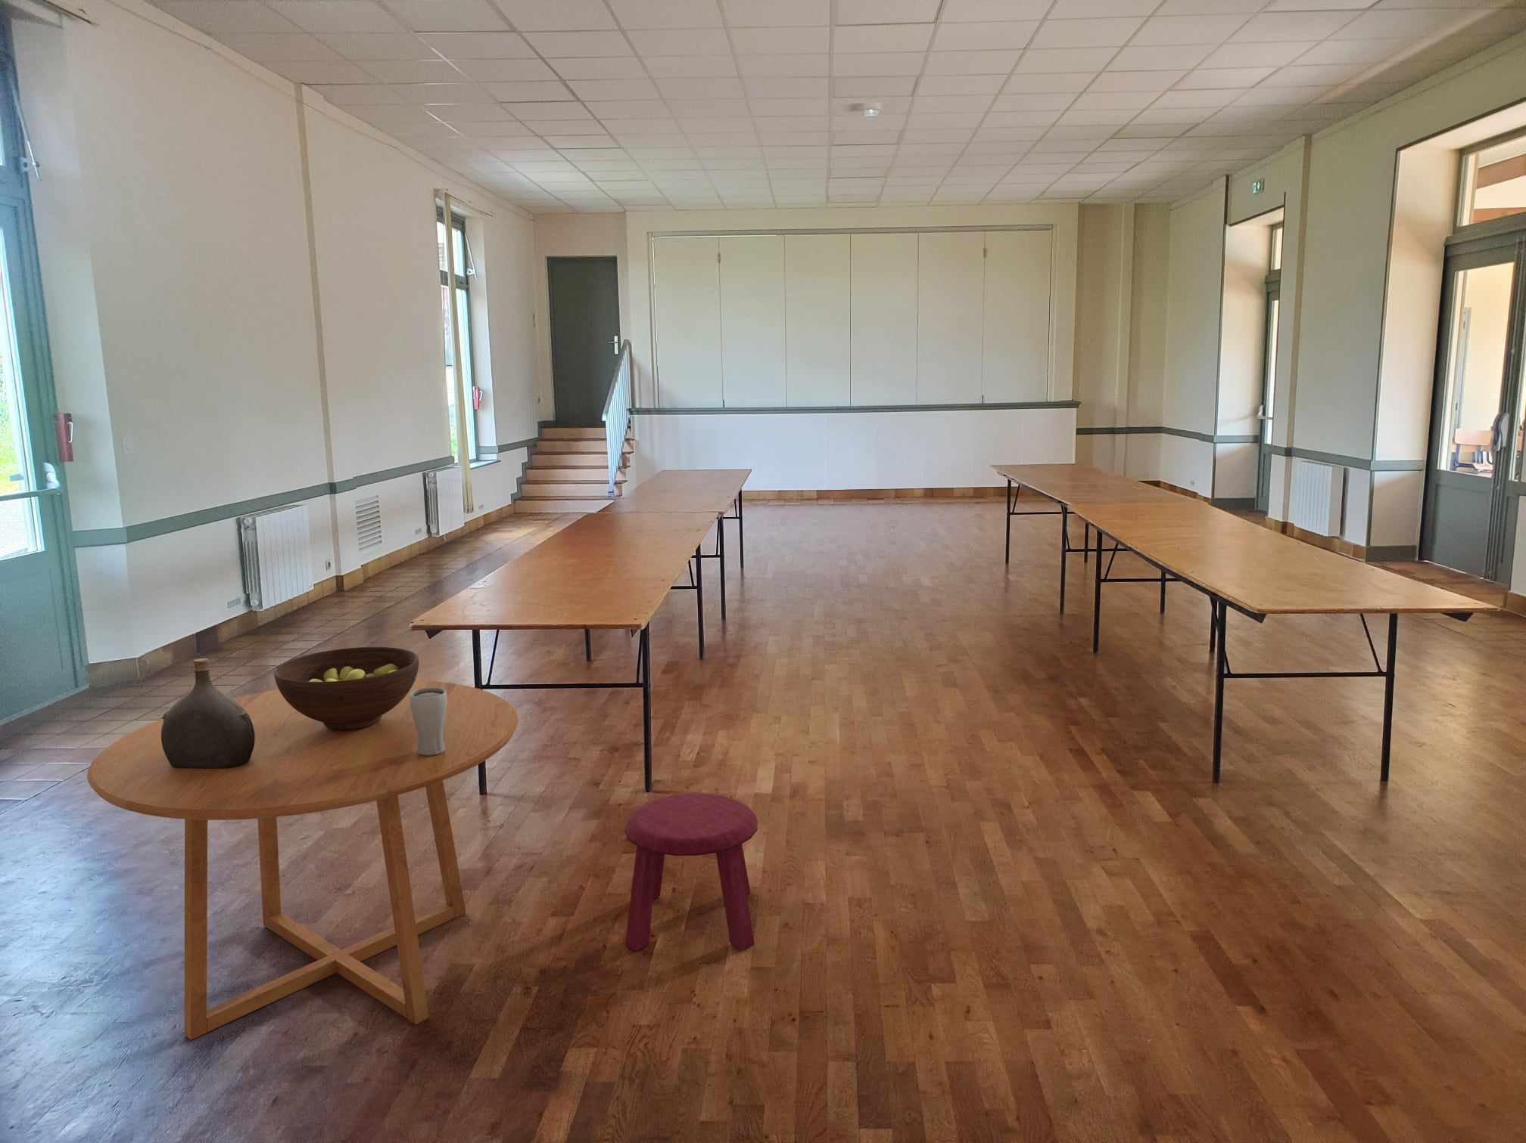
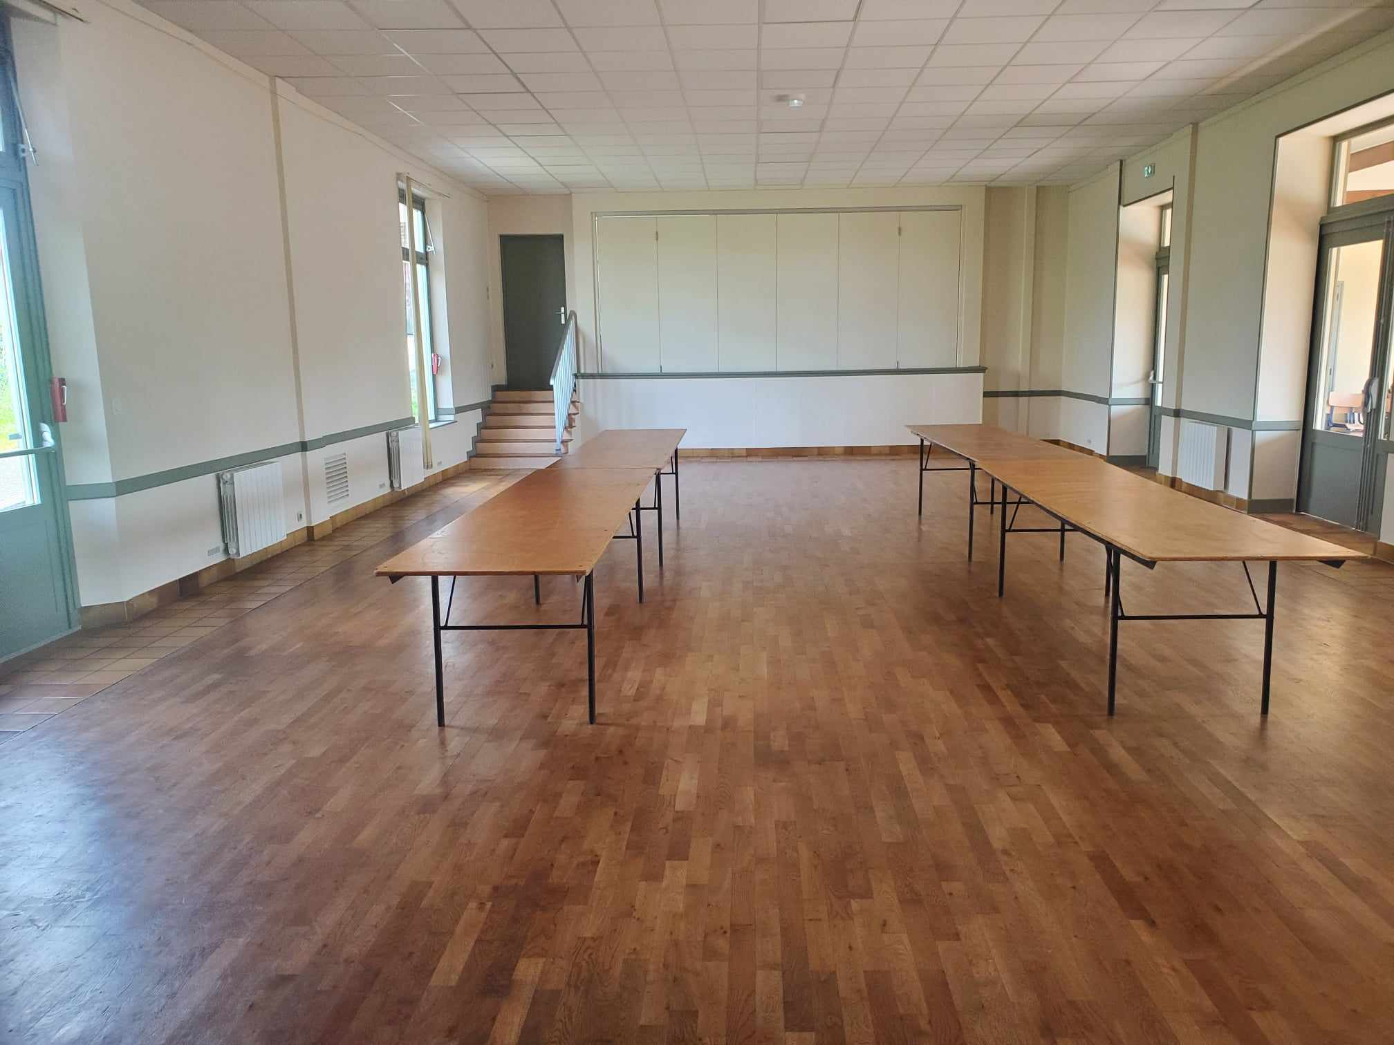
- dining table [87,680,519,1040]
- drinking glass [410,687,447,756]
- fruit bowl [273,646,419,730]
- stool [624,792,758,952]
- water jug [161,658,255,768]
